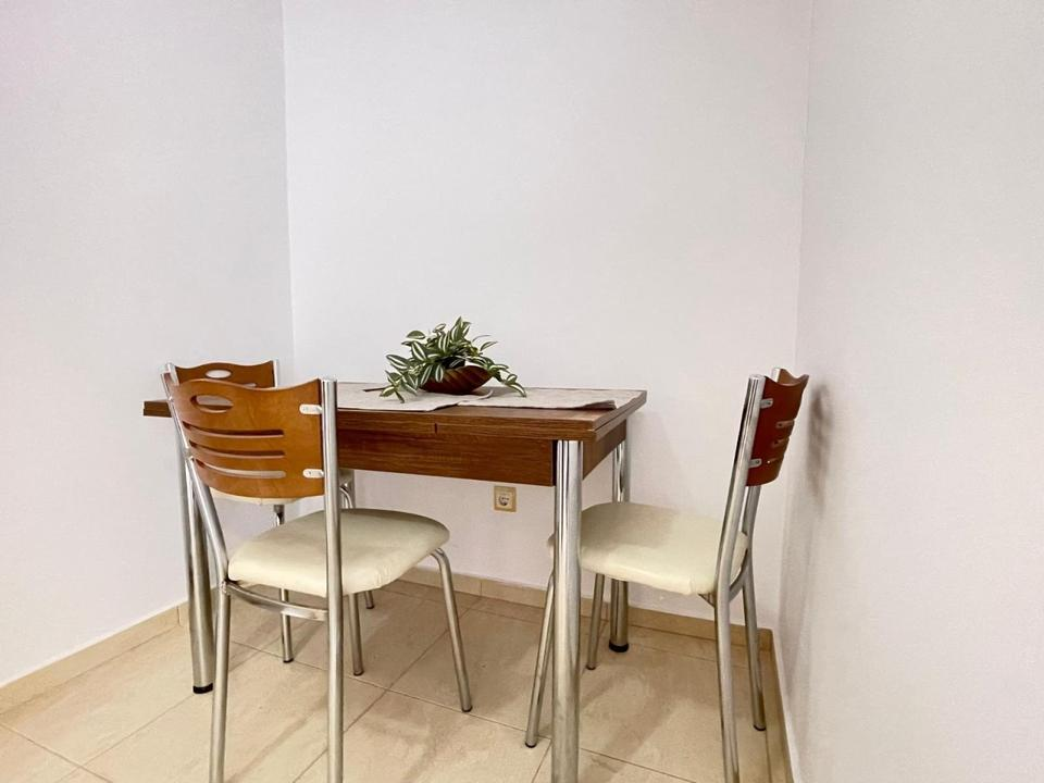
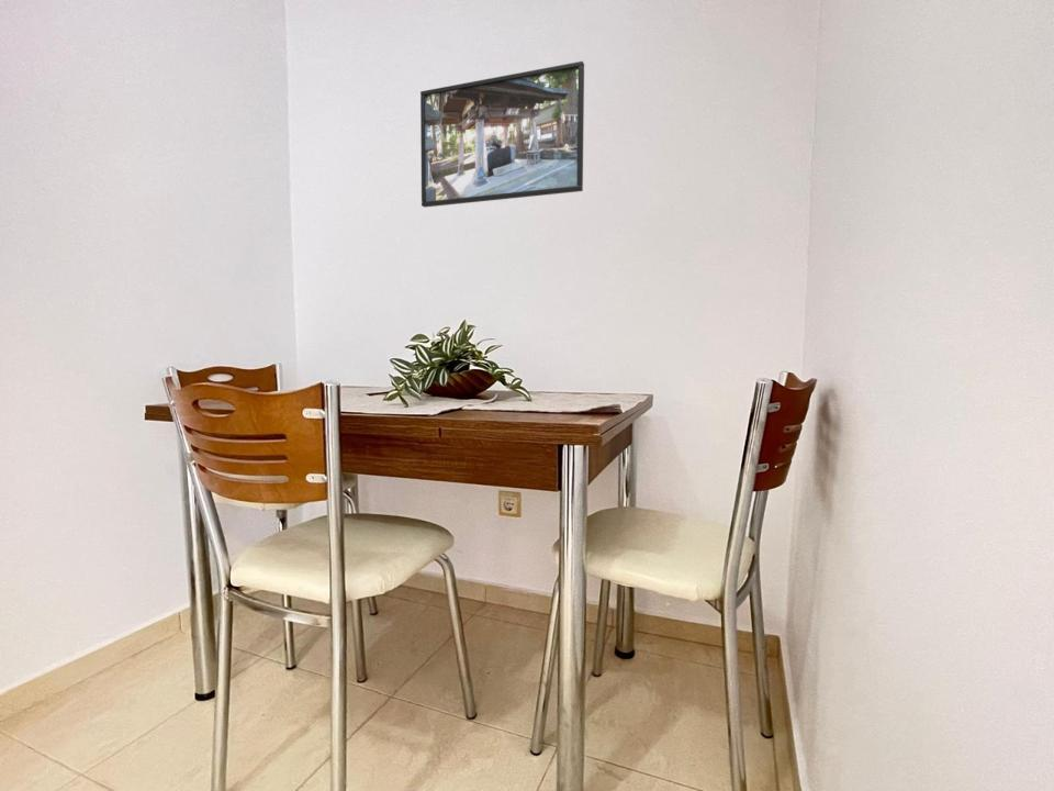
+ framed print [419,60,585,209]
